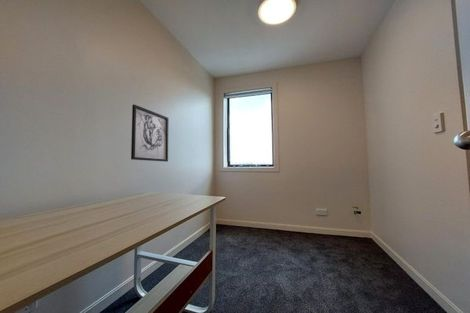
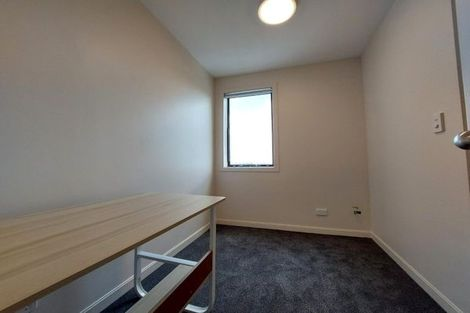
- wall art [130,103,170,163]
